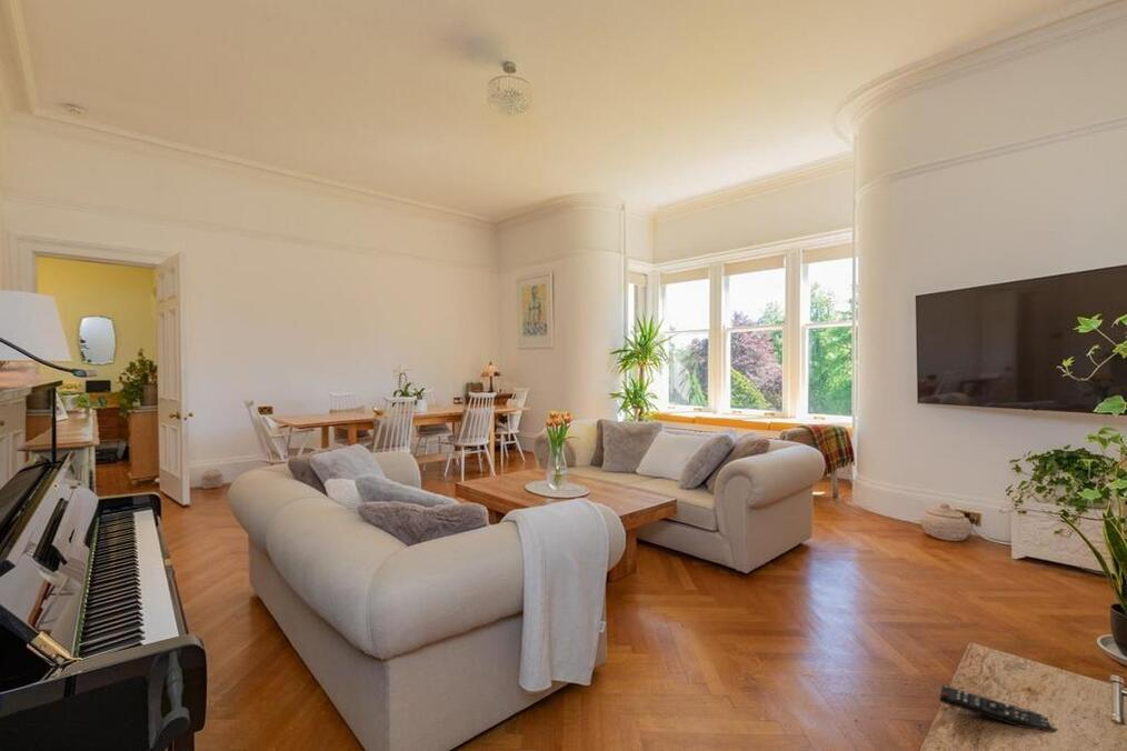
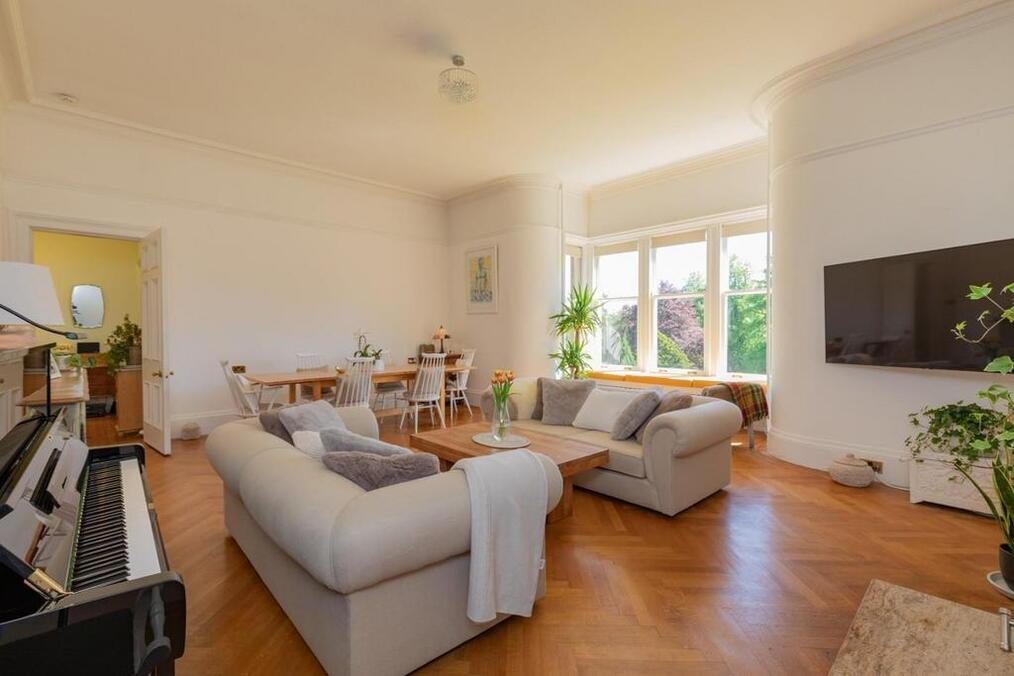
- remote control [939,684,1059,733]
